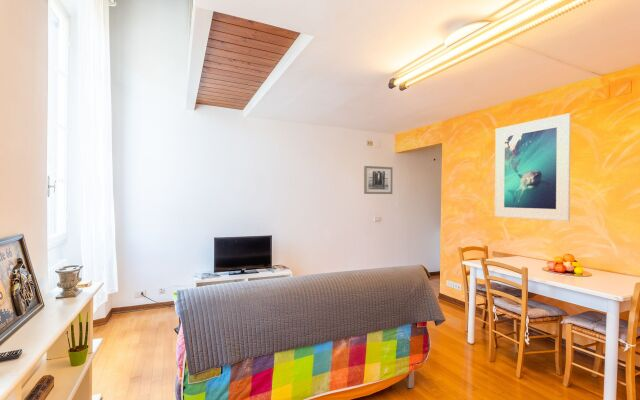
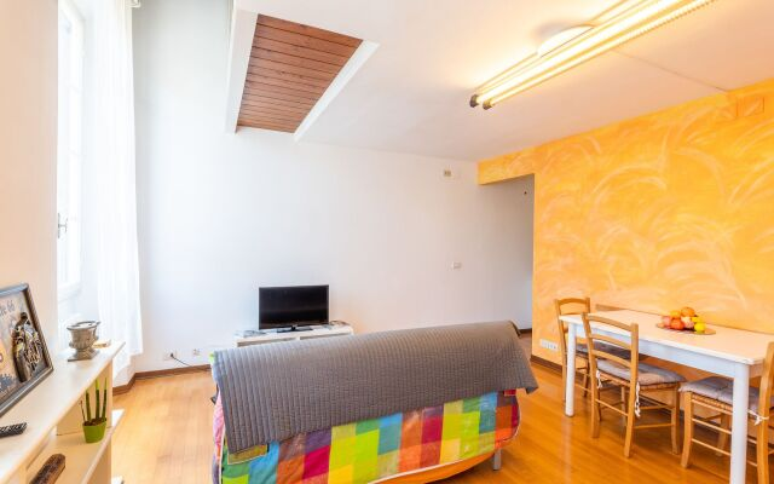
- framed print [494,112,572,222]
- wall art [363,165,393,195]
